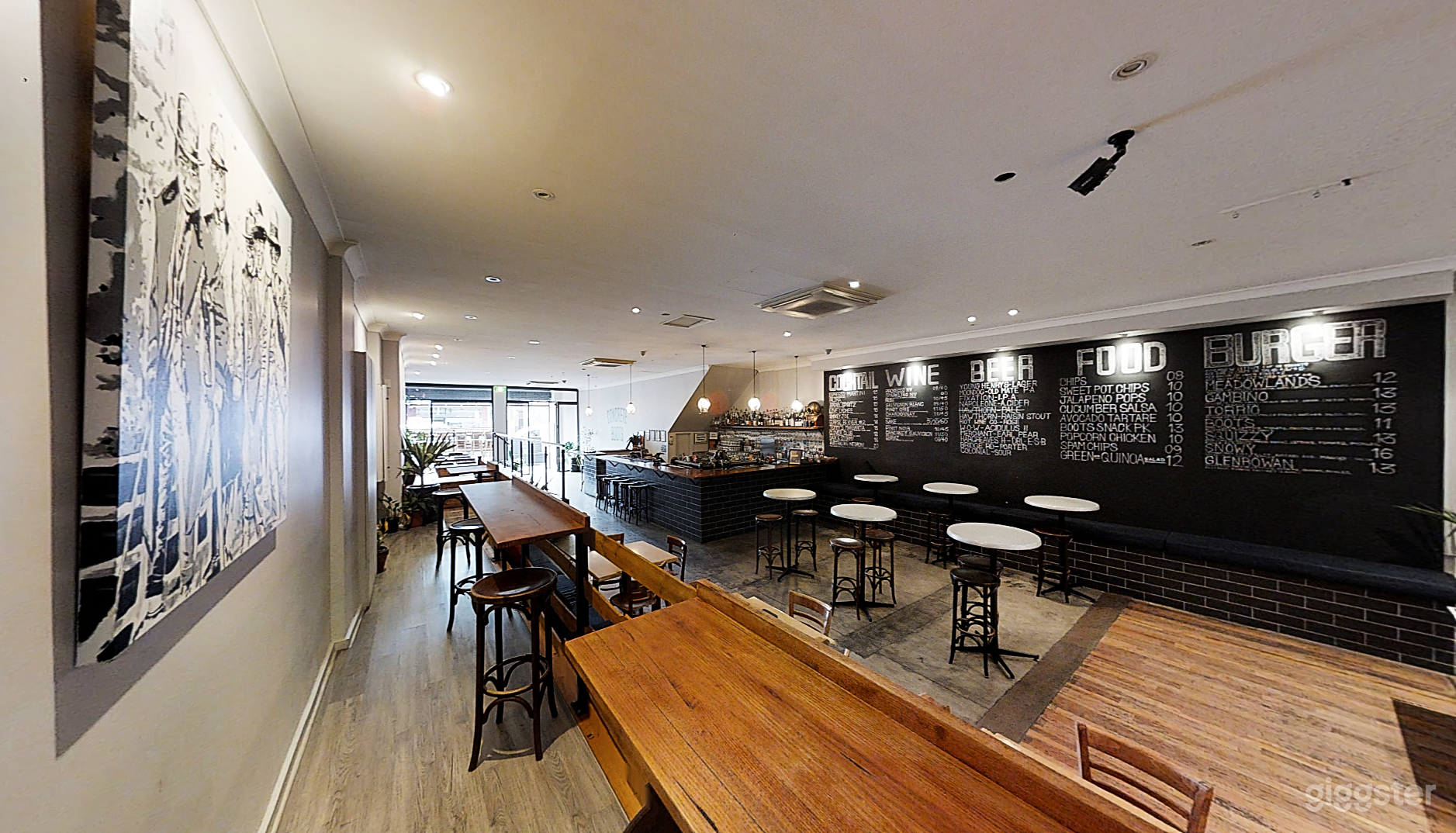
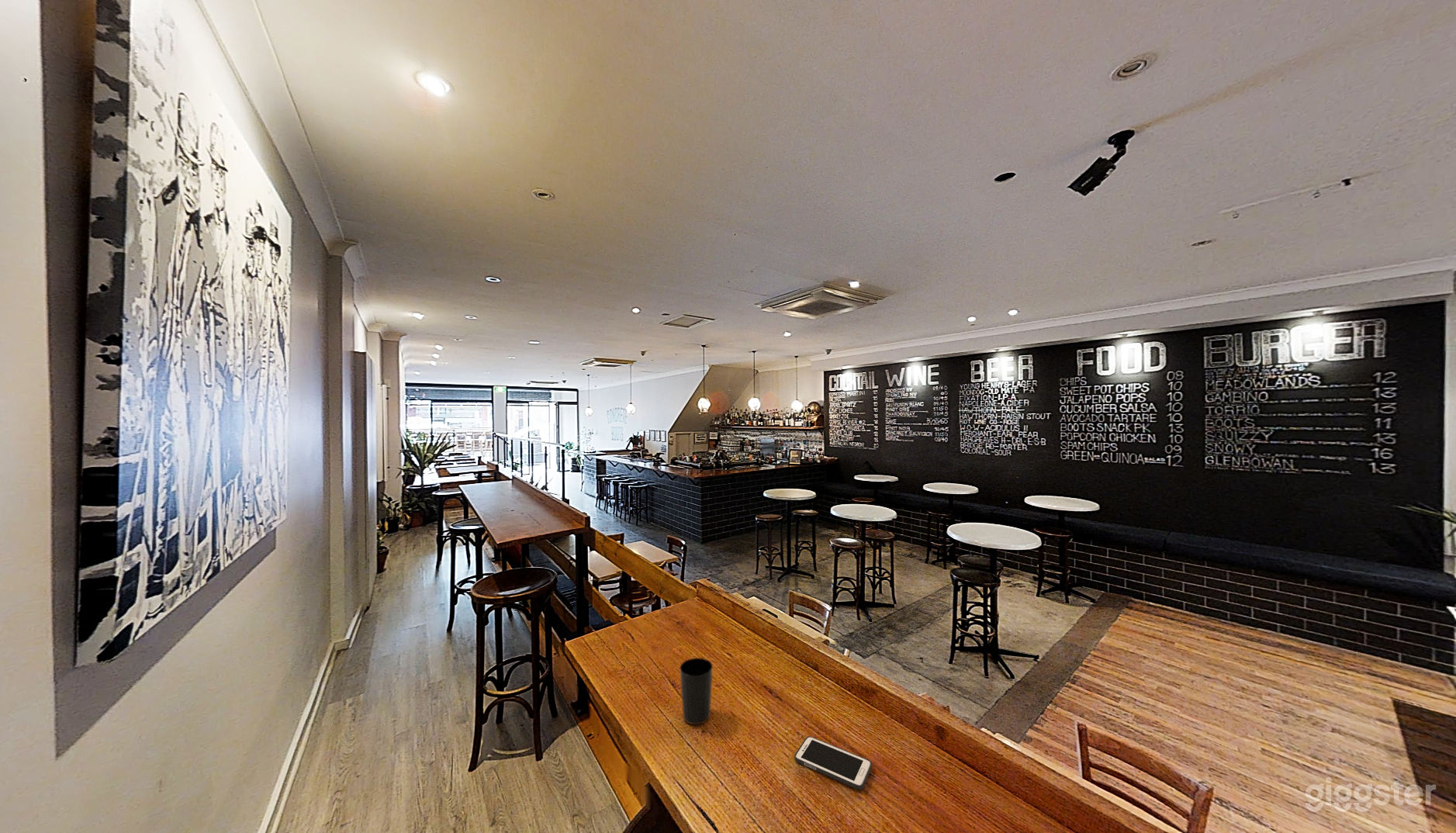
+ cup [679,657,714,725]
+ cell phone [794,735,873,790]
